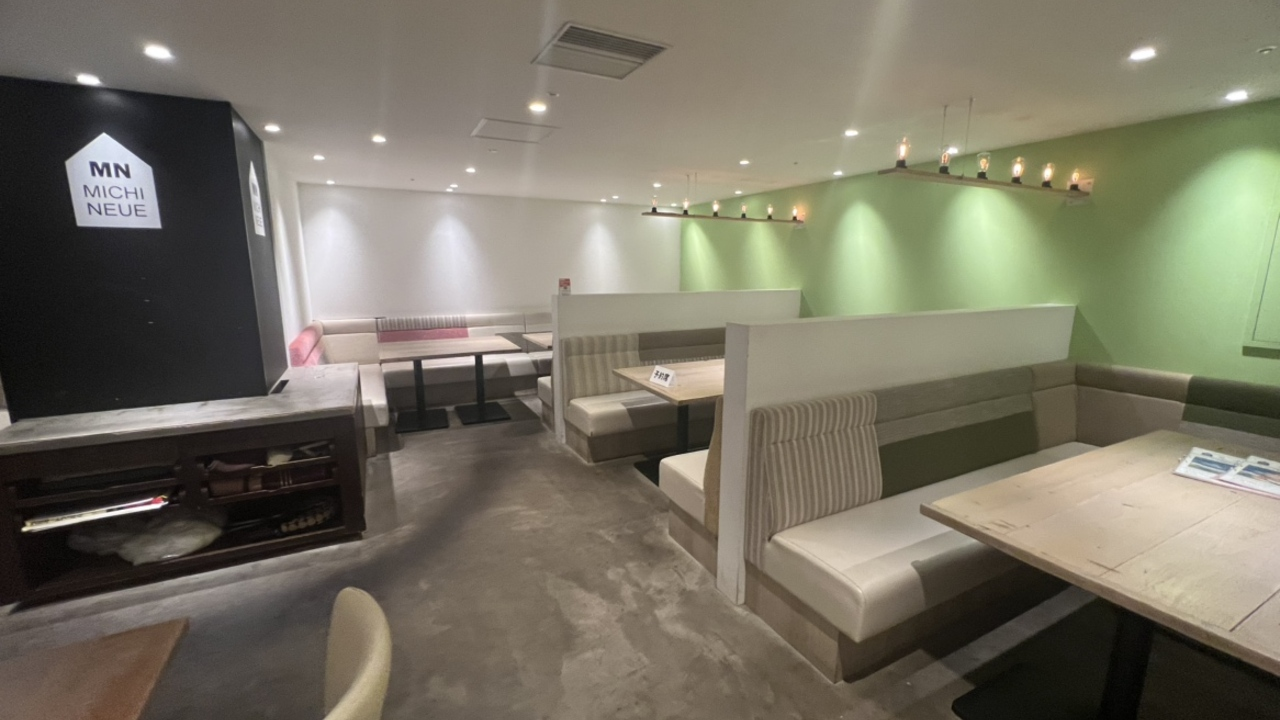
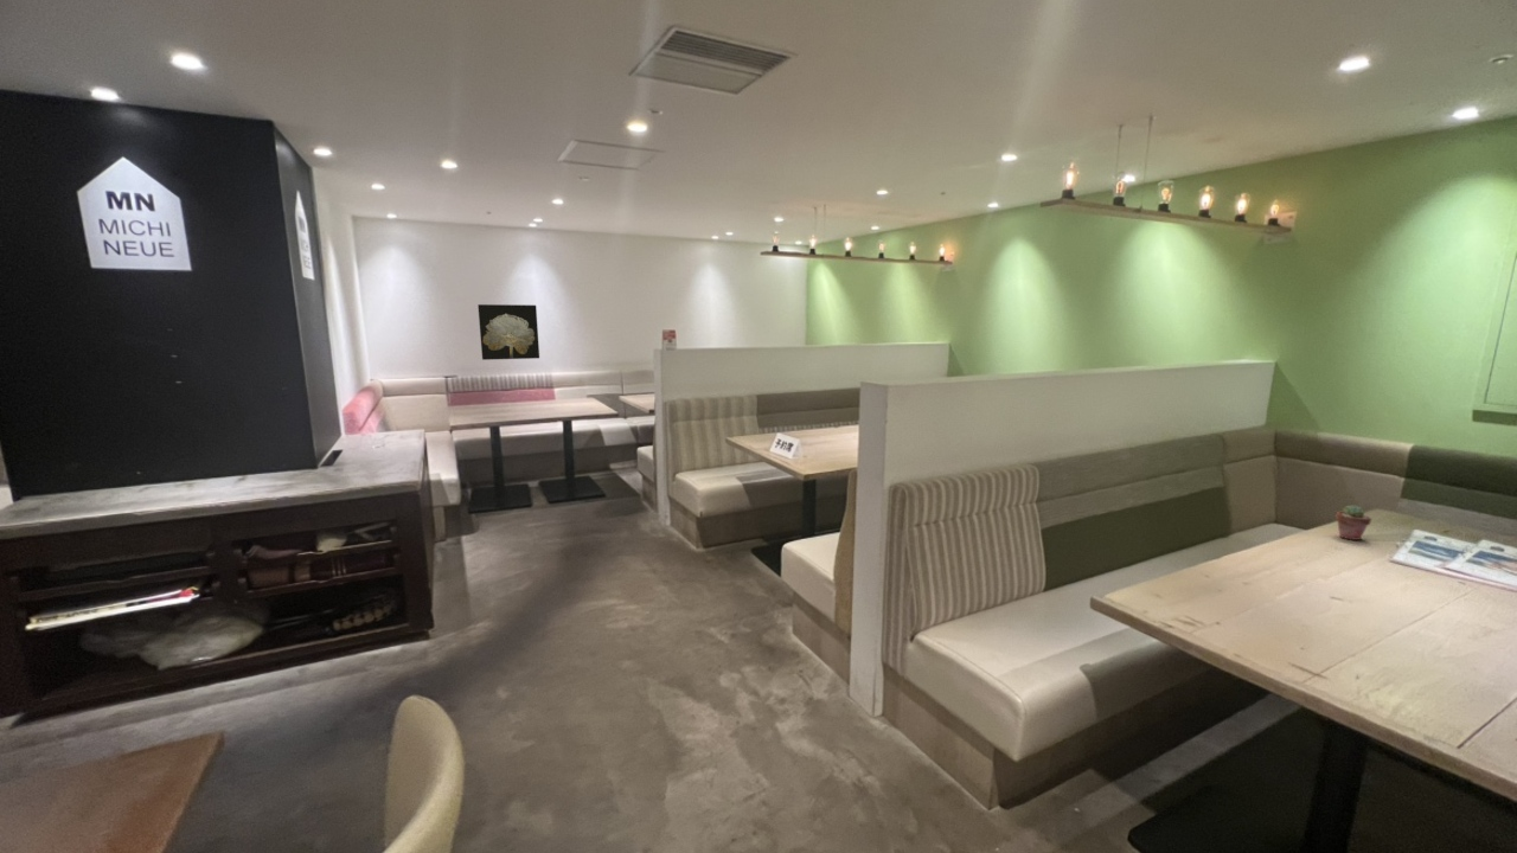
+ wall art [476,303,540,361]
+ potted succulent [1334,504,1372,541]
